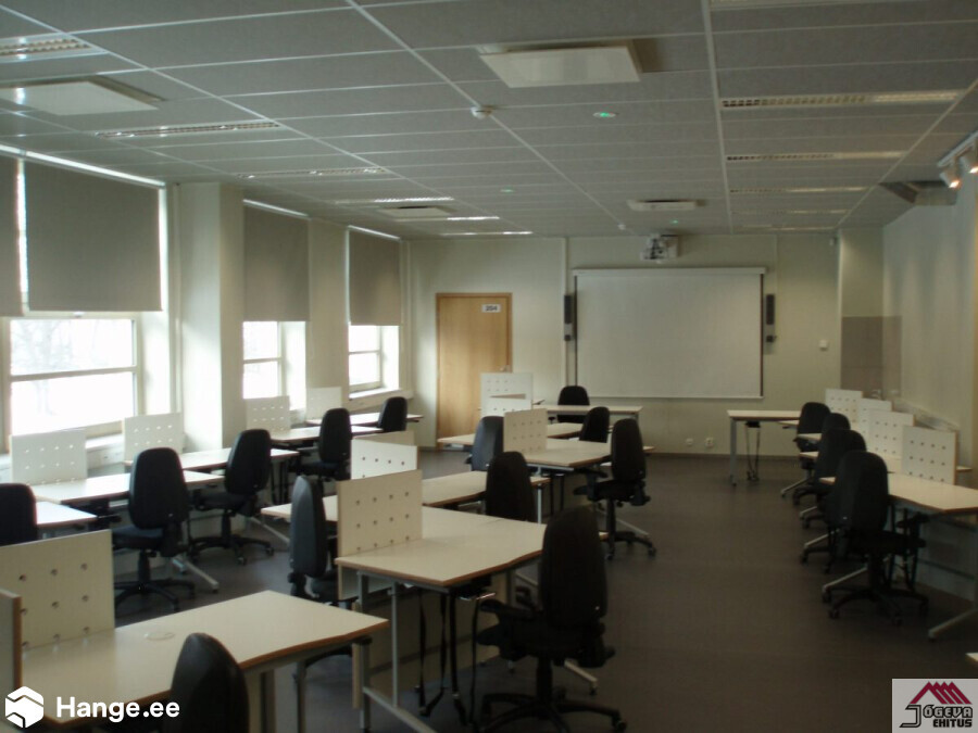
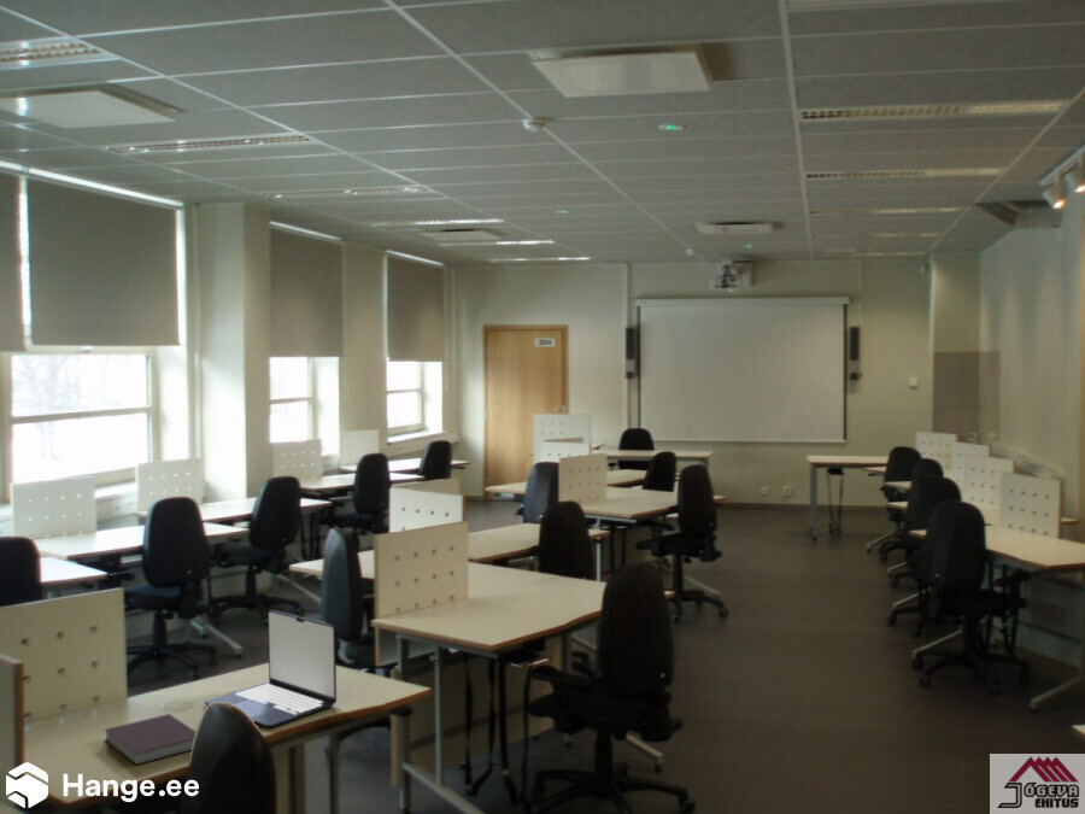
+ notebook [104,713,198,767]
+ laptop [204,609,338,728]
